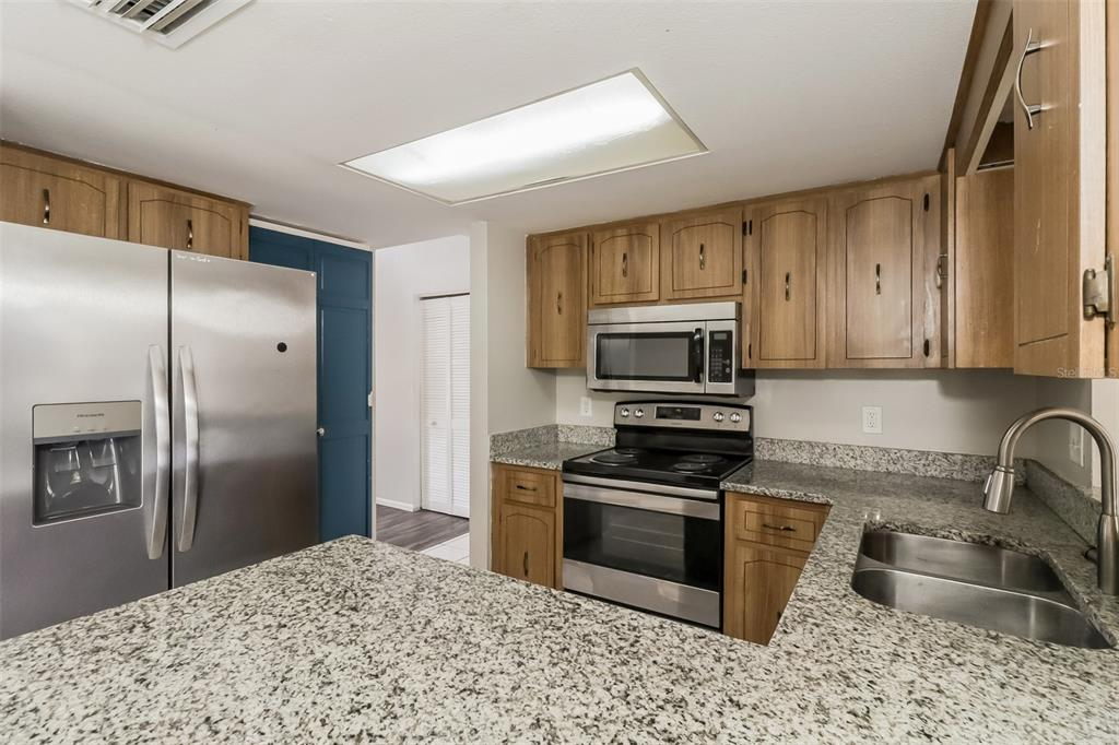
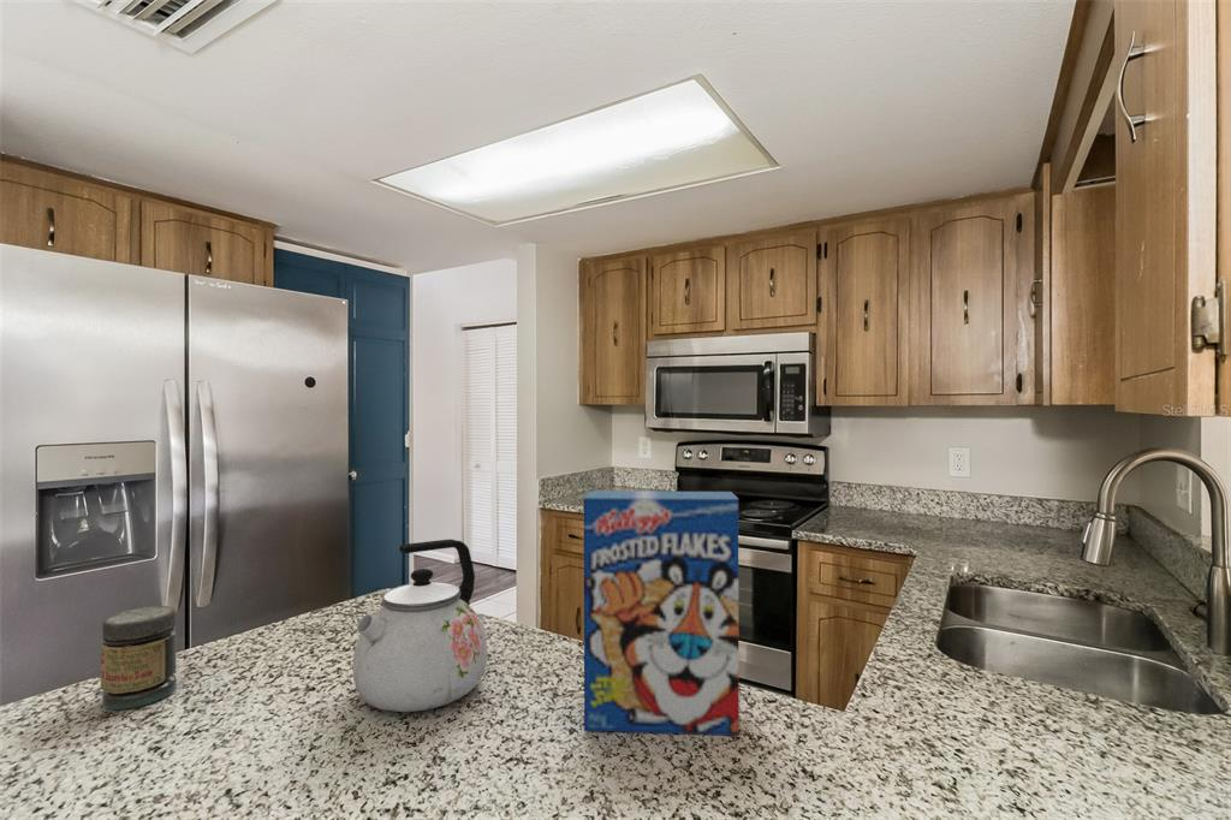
+ kettle [351,539,488,713]
+ cereal box [583,489,741,736]
+ jar [100,605,178,711]
